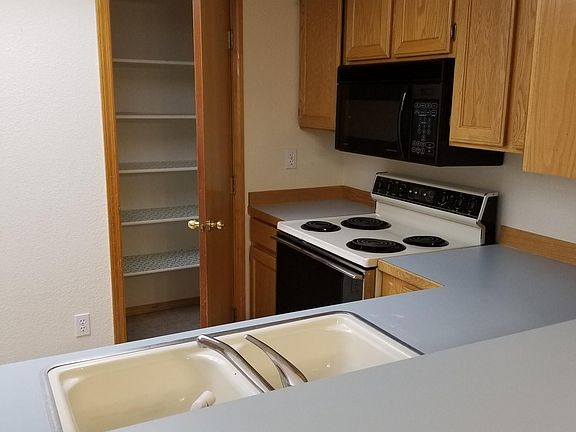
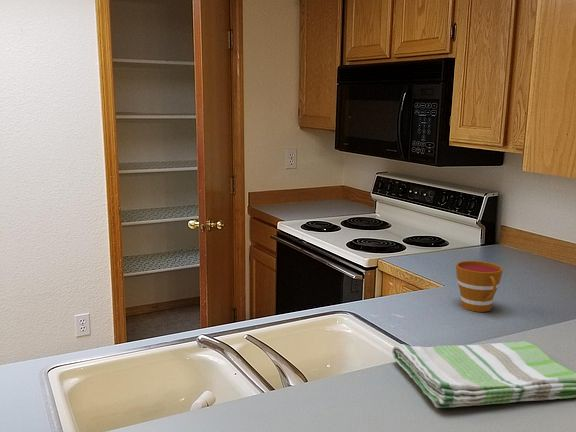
+ cup [455,260,504,313]
+ dish towel [391,340,576,409]
